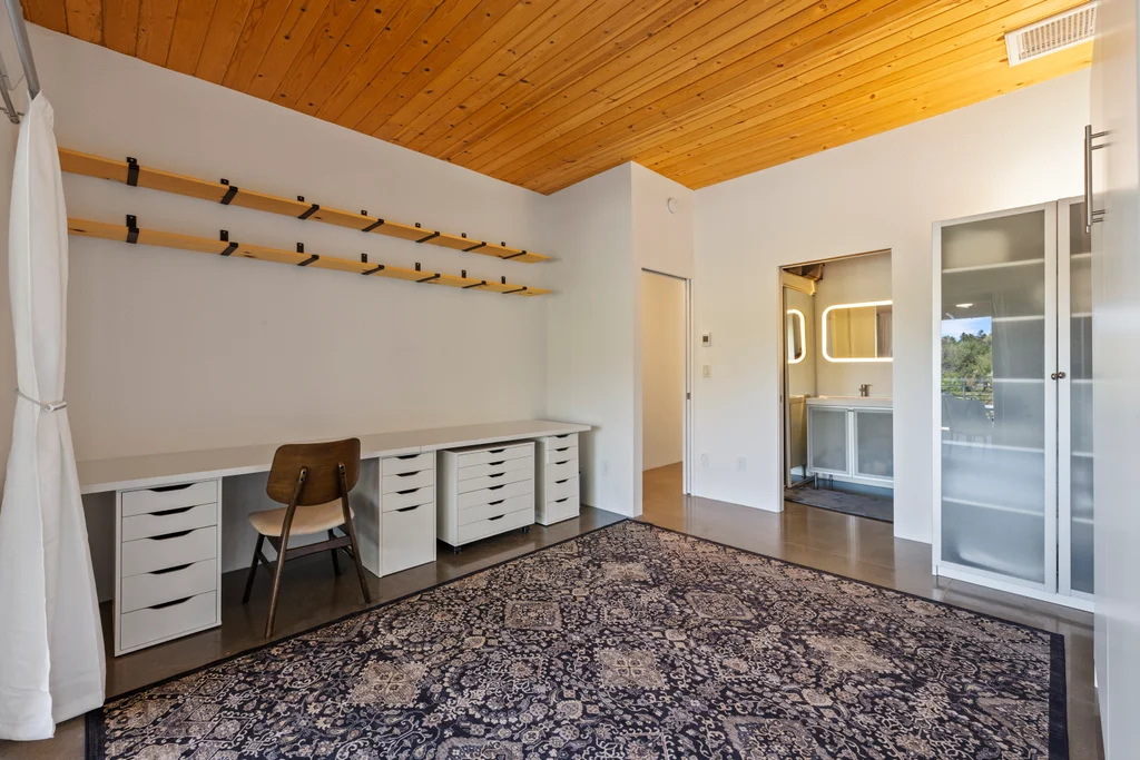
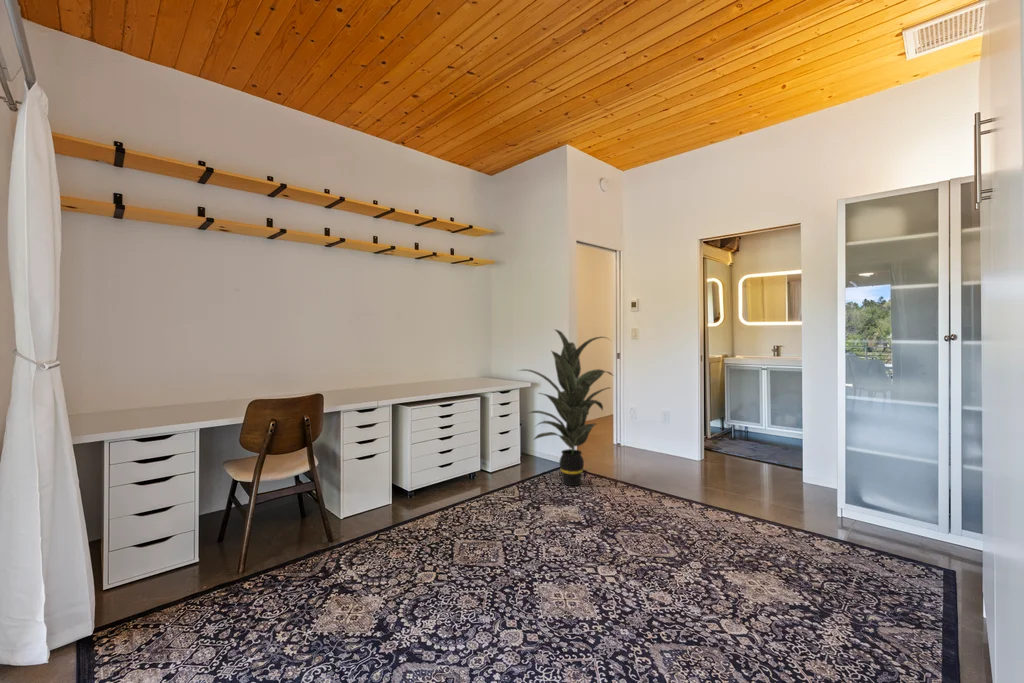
+ indoor plant [517,328,615,487]
